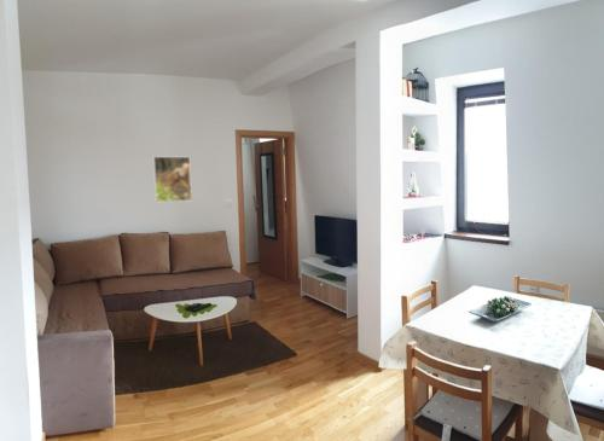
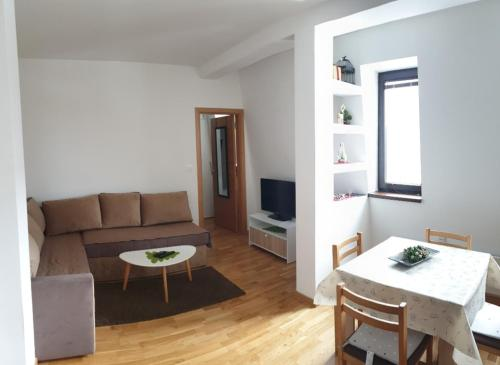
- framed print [152,155,193,203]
